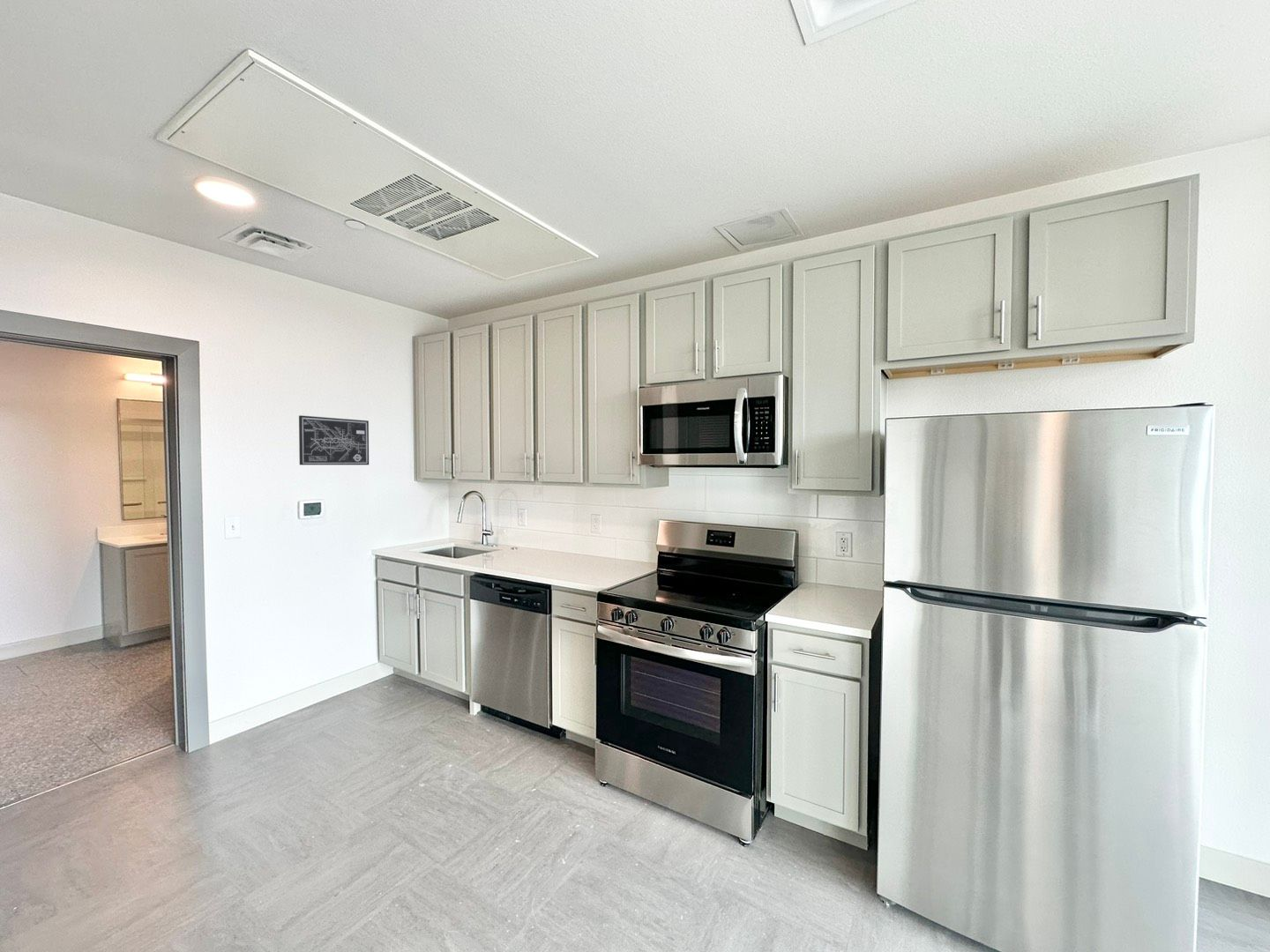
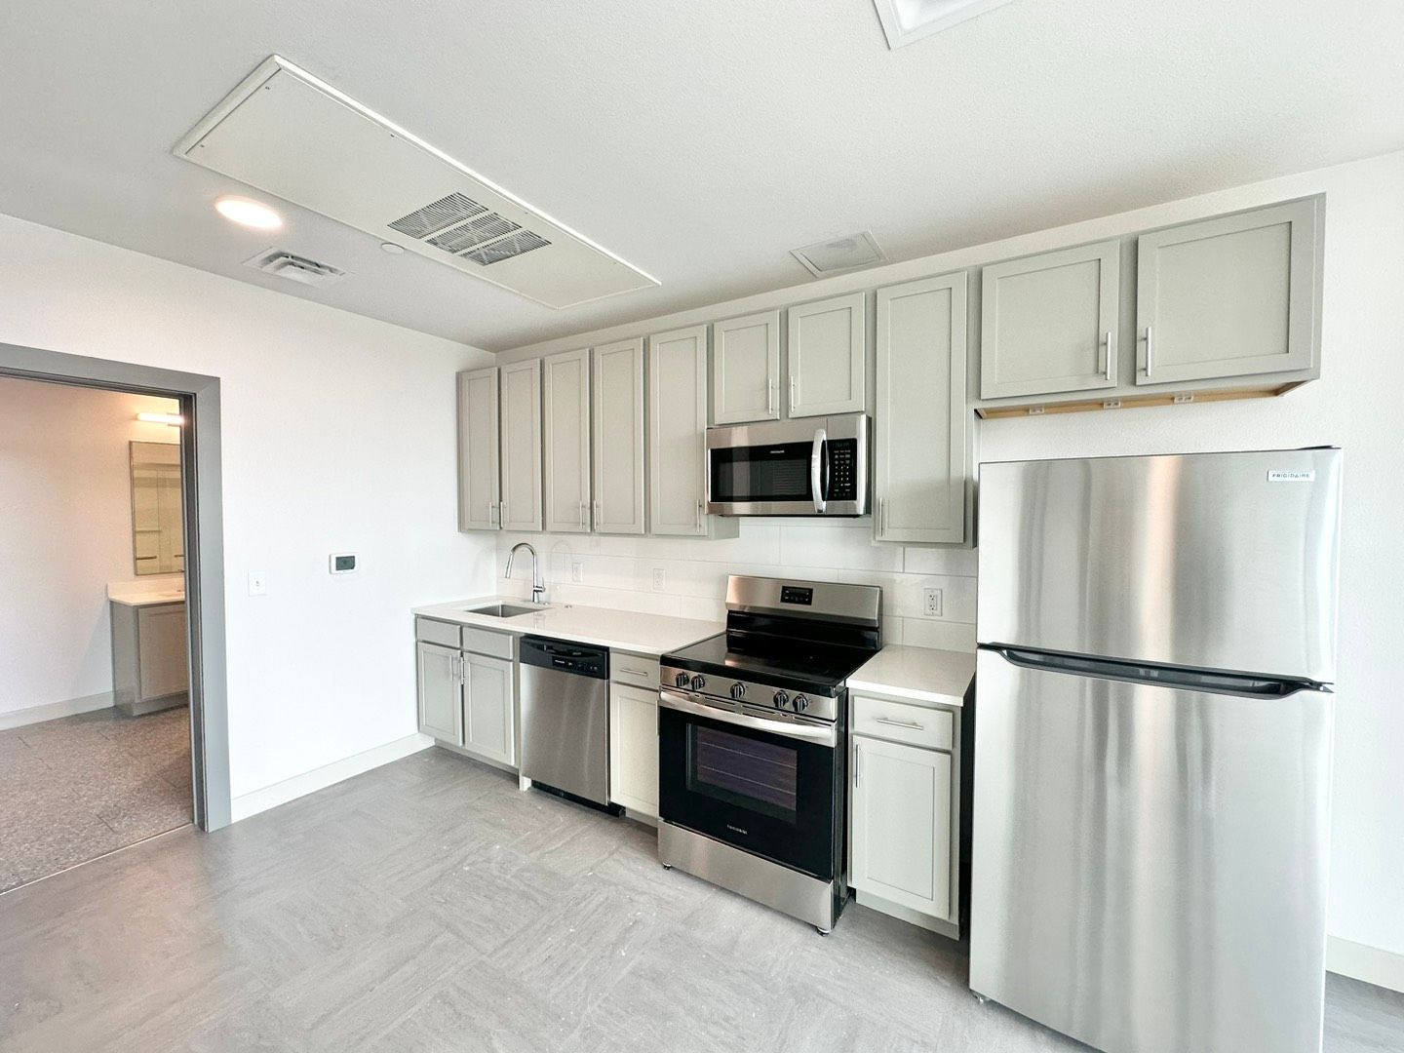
- wall art [298,414,370,465]
